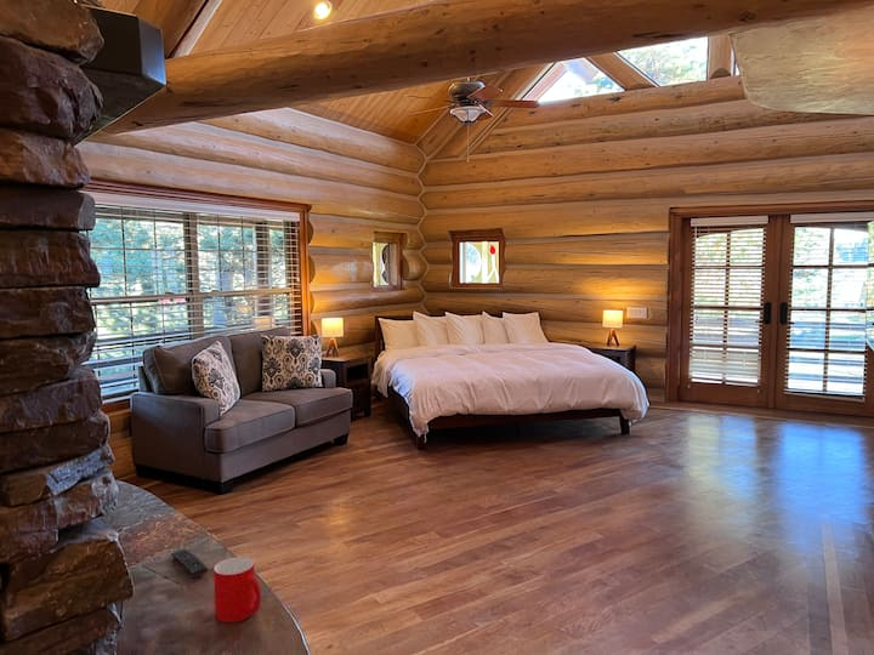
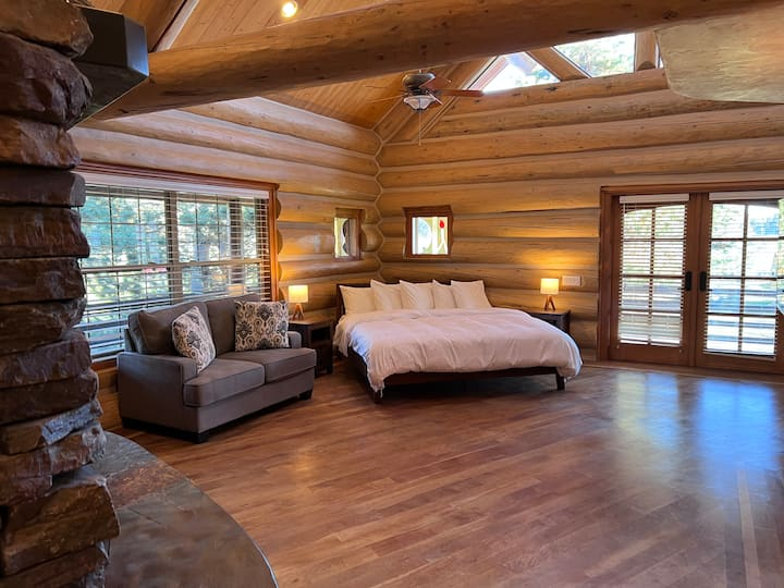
- cup [212,556,262,623]
- remote control [170,548,209,579]
